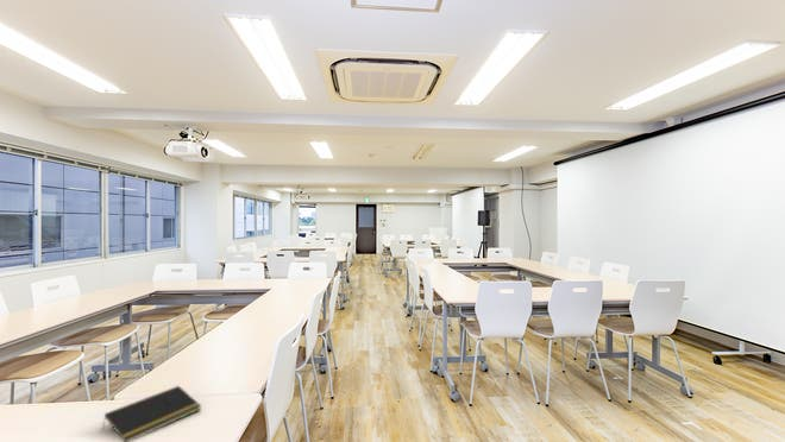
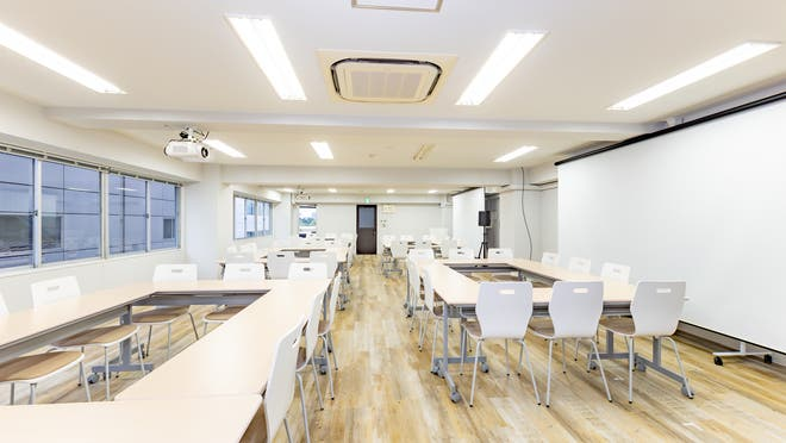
- notepad [101,385,202,442]
